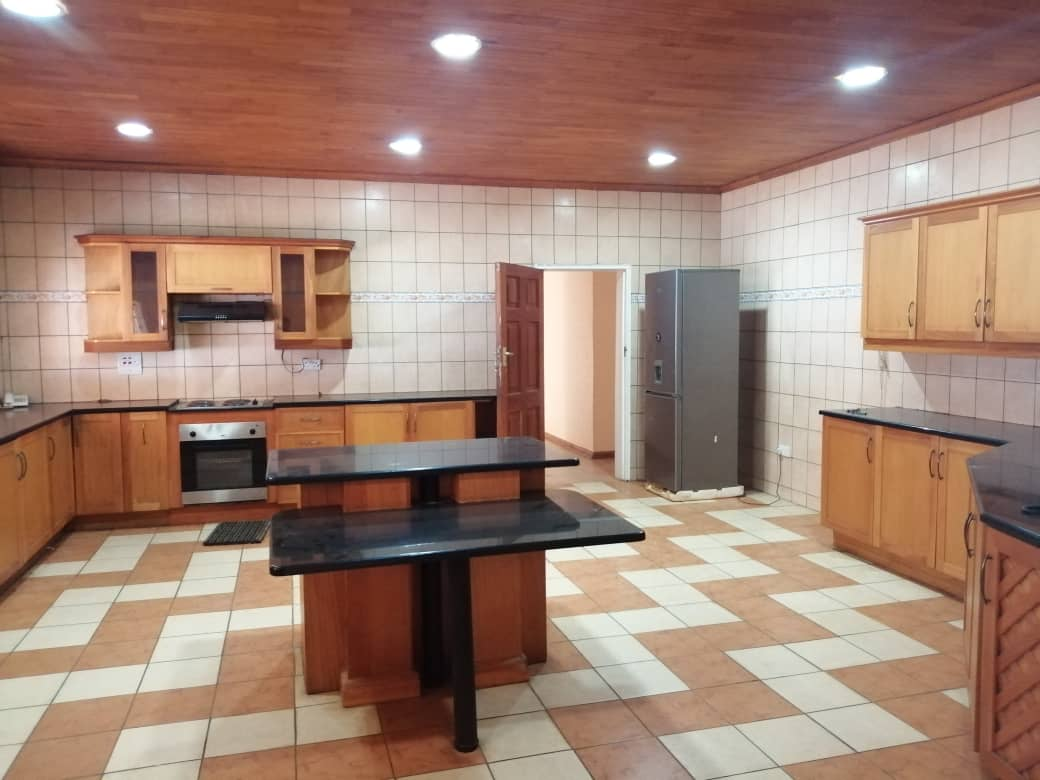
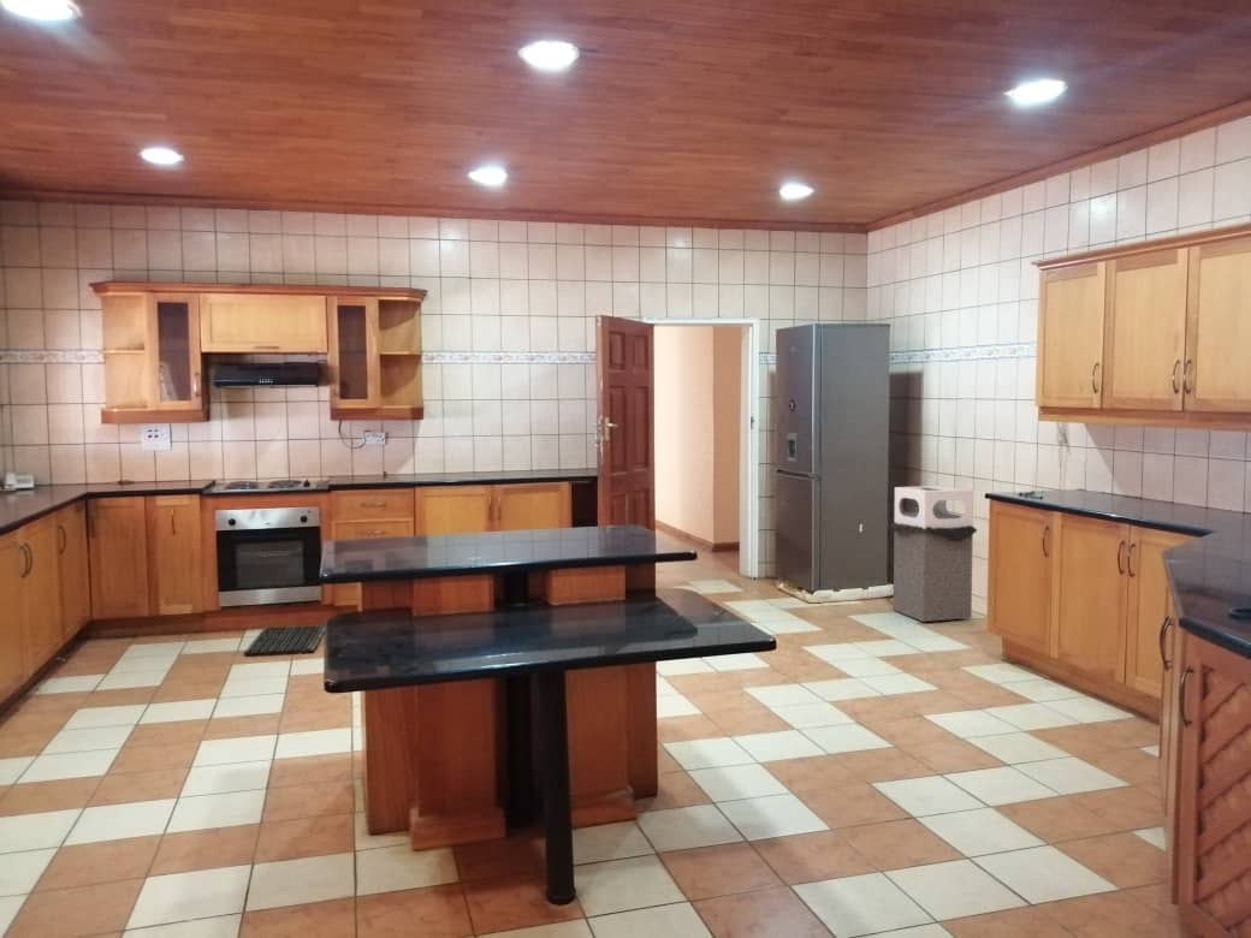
+ trash bin [889,485,978,623]
